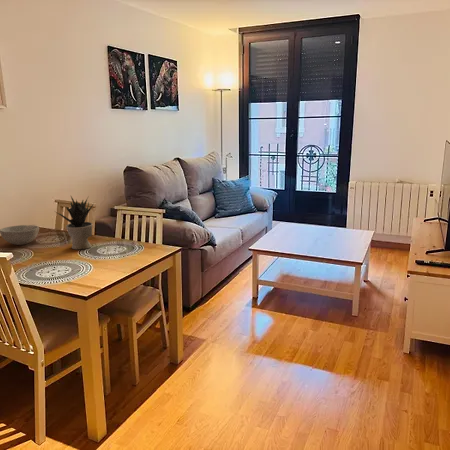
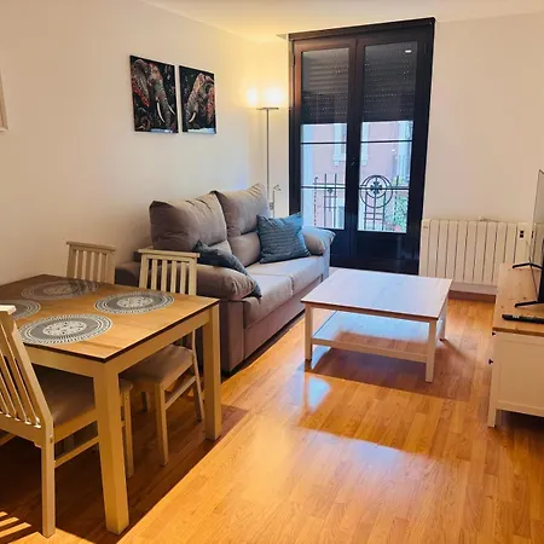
- potted plant [55,195,95,250]
- bowl [0,224,40,246]
